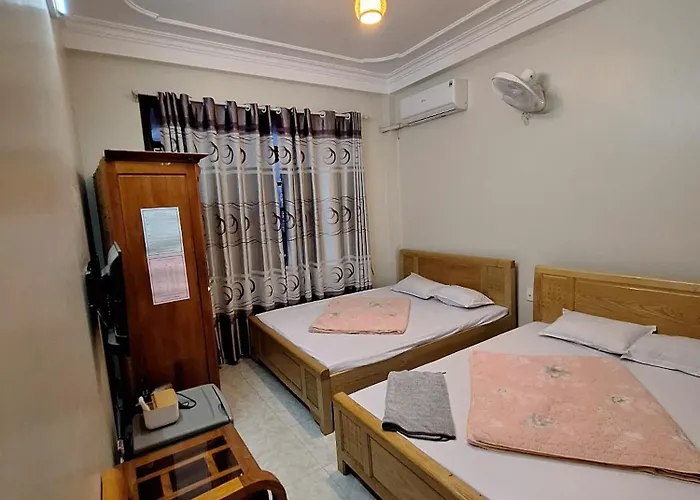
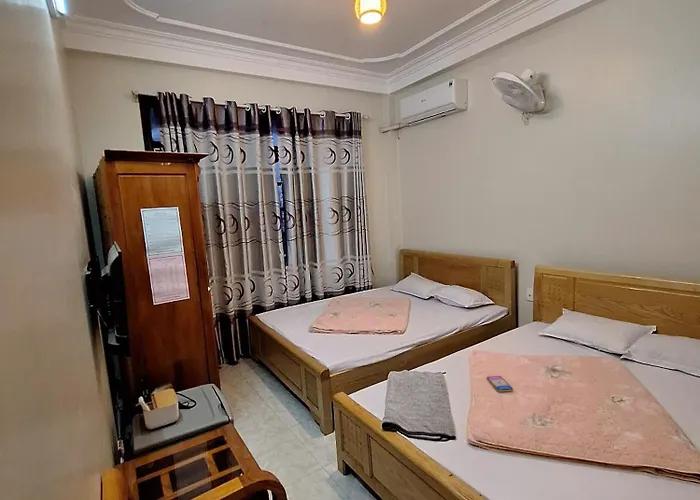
+ smartphone [486,375,514,393]
